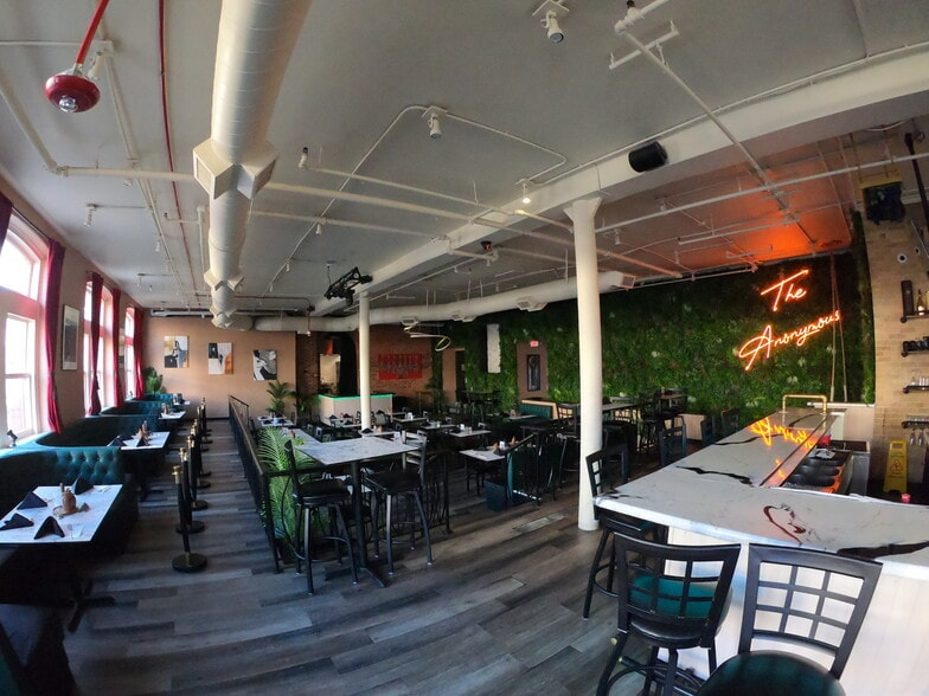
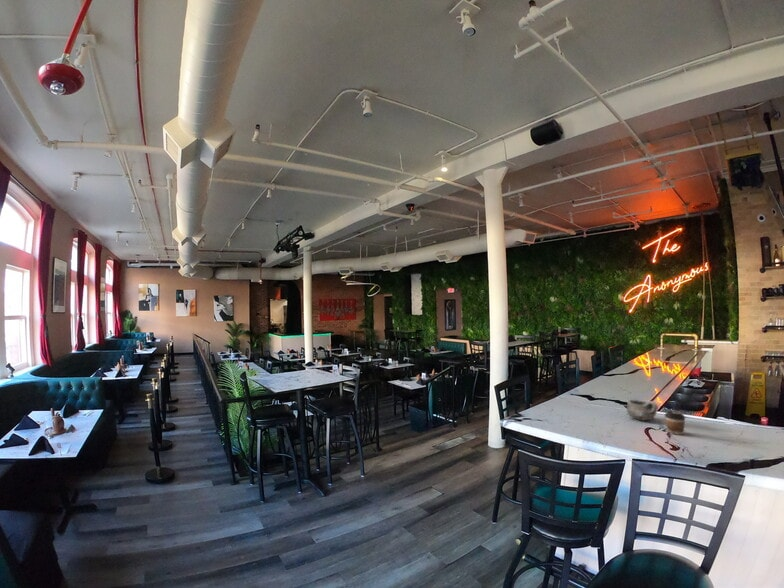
+ coffee cup [664,409,686,436]
+ bowl [626,398,659,421]
